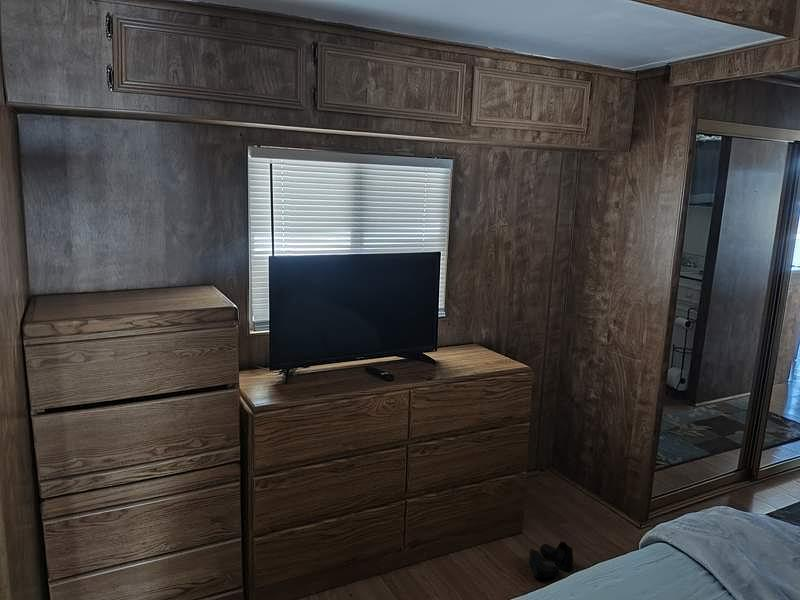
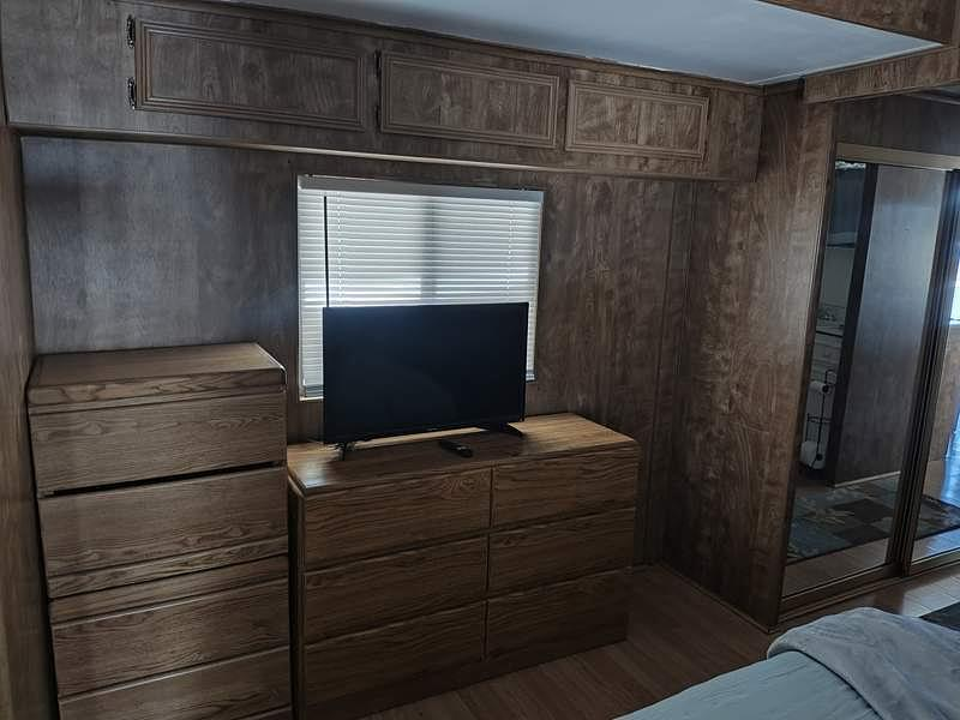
- boots [528,539,575,578]
